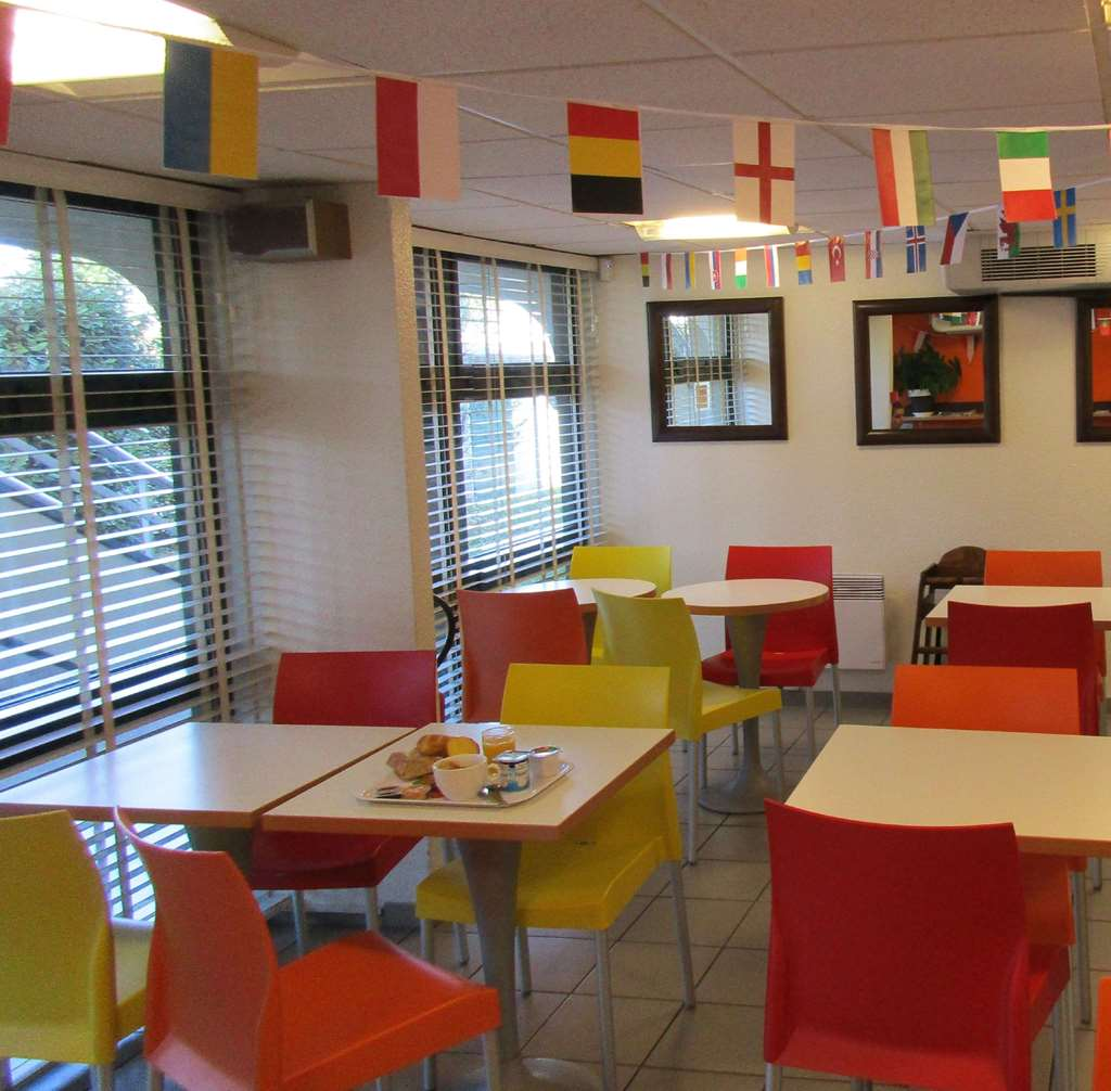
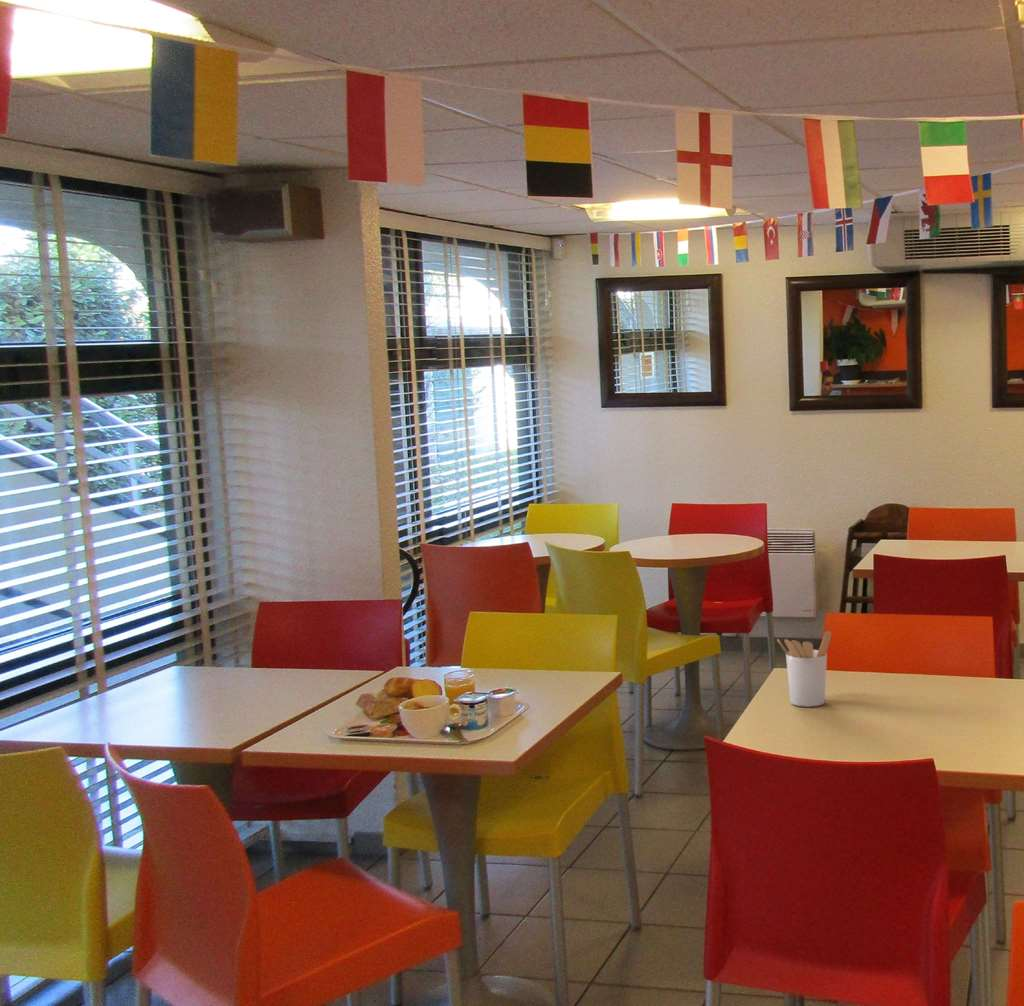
+ utensil holder [776,630,832,708]
